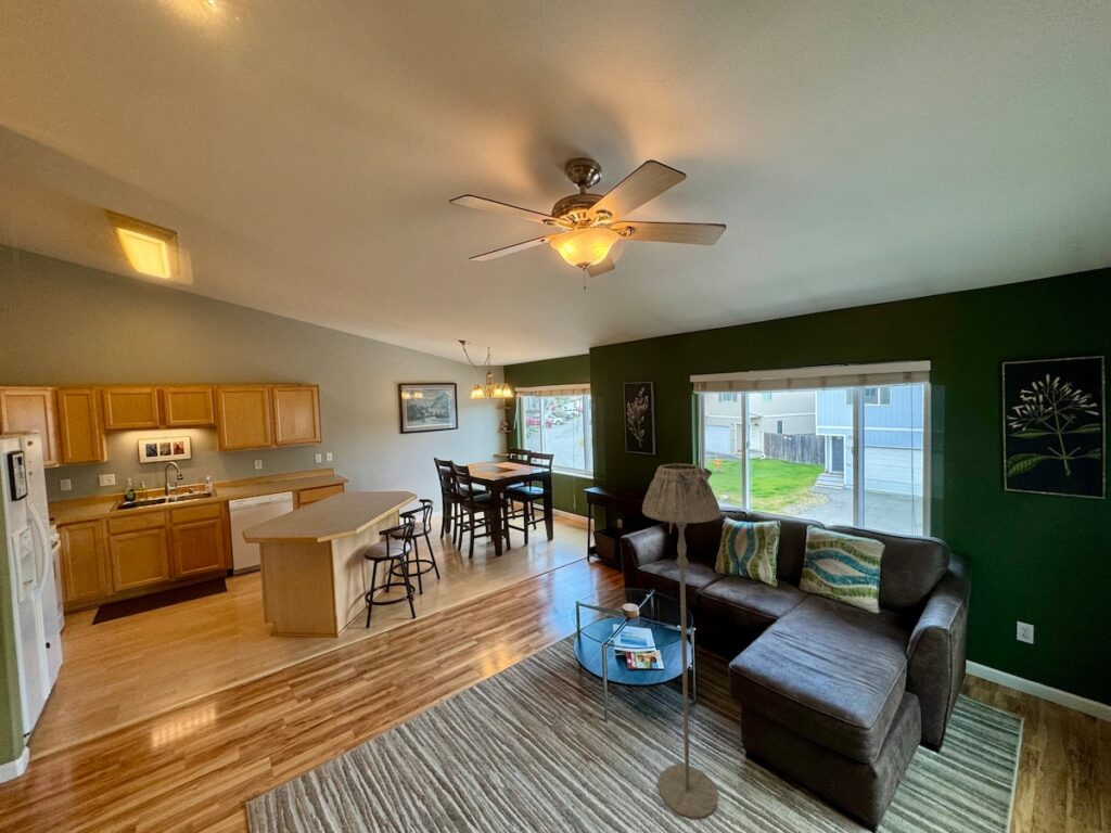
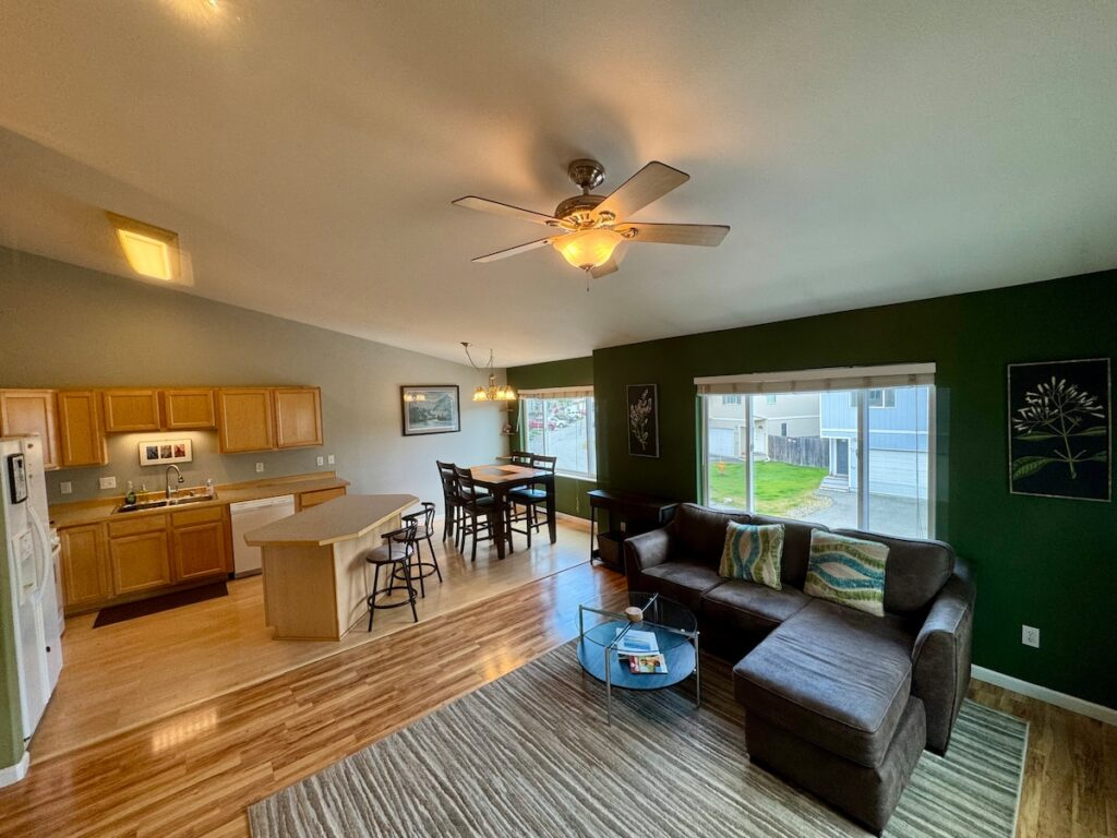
- floor lamp [641,462,721,821]
